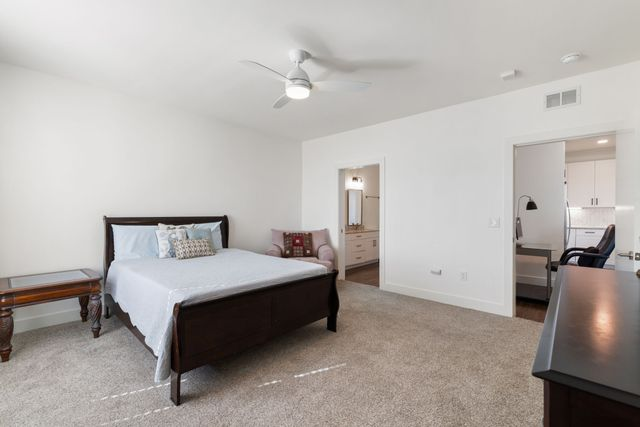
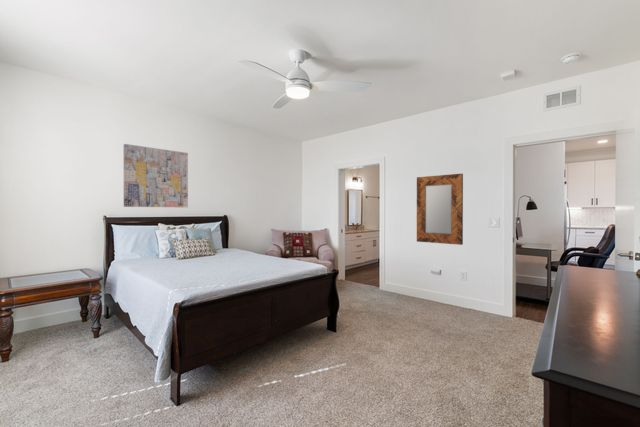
+ home mirror [416,173,464,246]
+ wall art [123,143,189,208]
